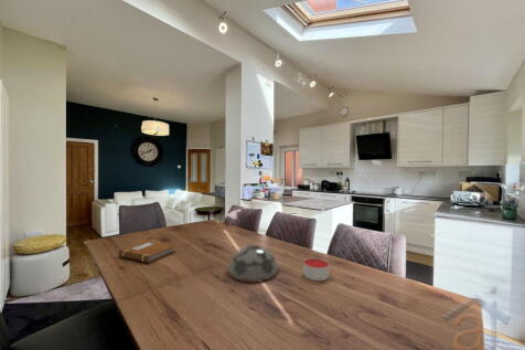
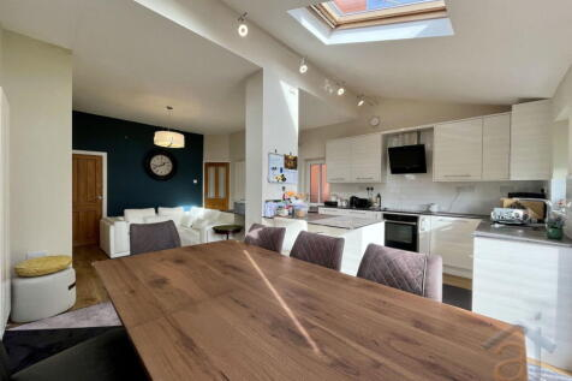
- decorative bowl [227,244,279,284]
- notebook [118,240,176,264]
- candle [302,256,330,282]
